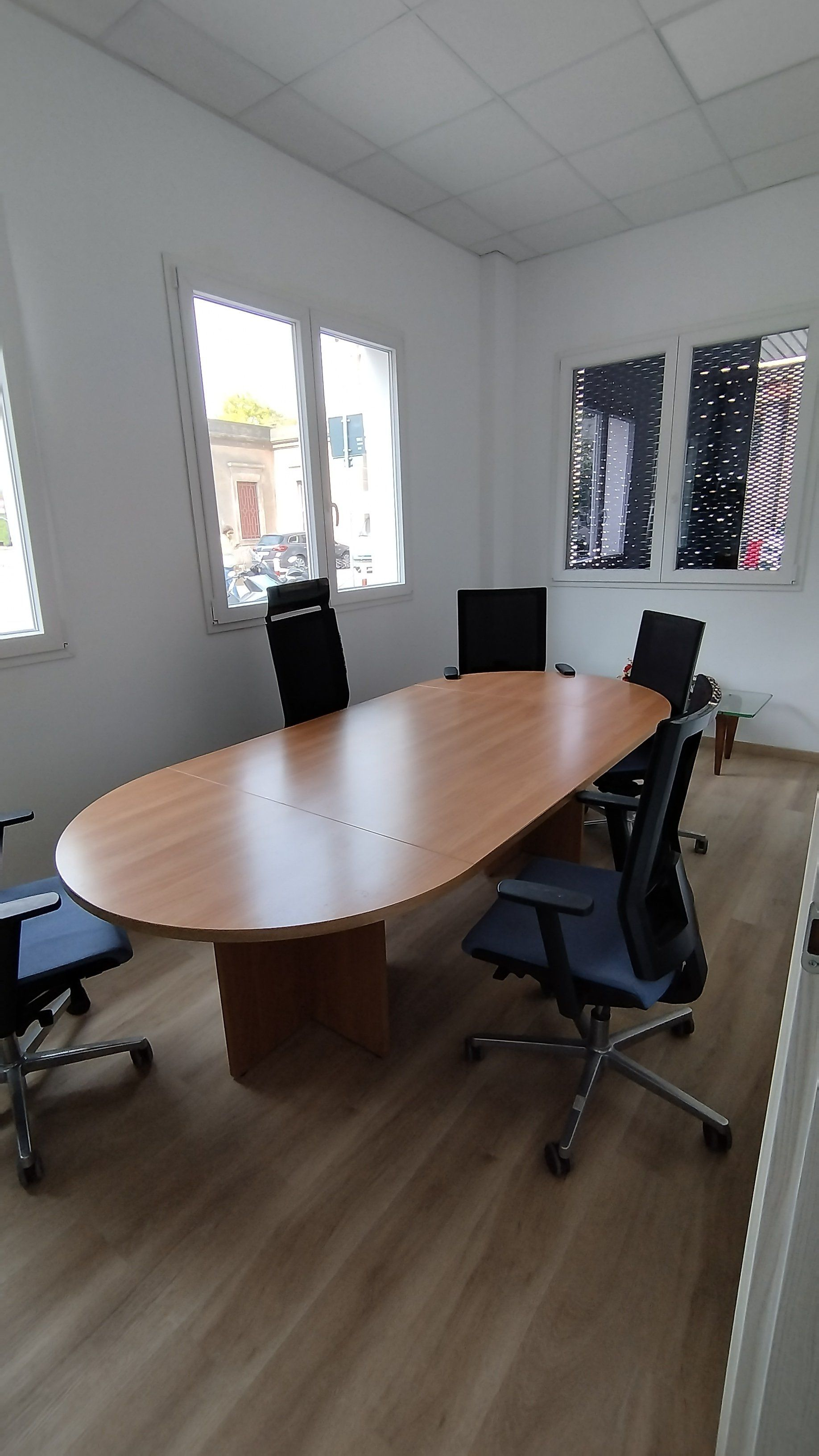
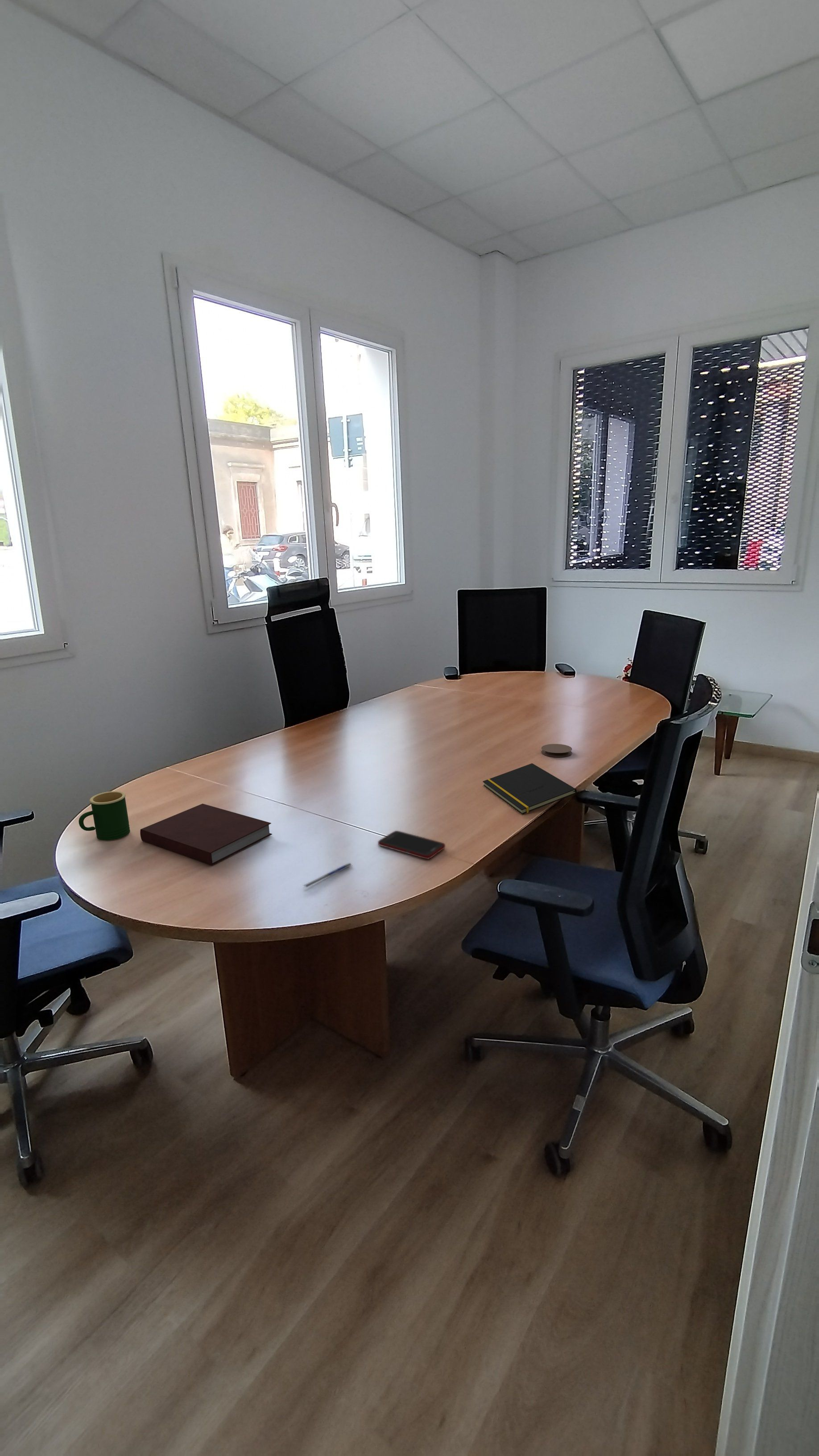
+ notepad [482,763,577,815]
+ pen [302,863,352,889]
+ coaster [541,744,572,757]
+ mug [78,791,131,841]
+ cell phone [377,830,446,860]
+ notebook [140,803,273,866]
